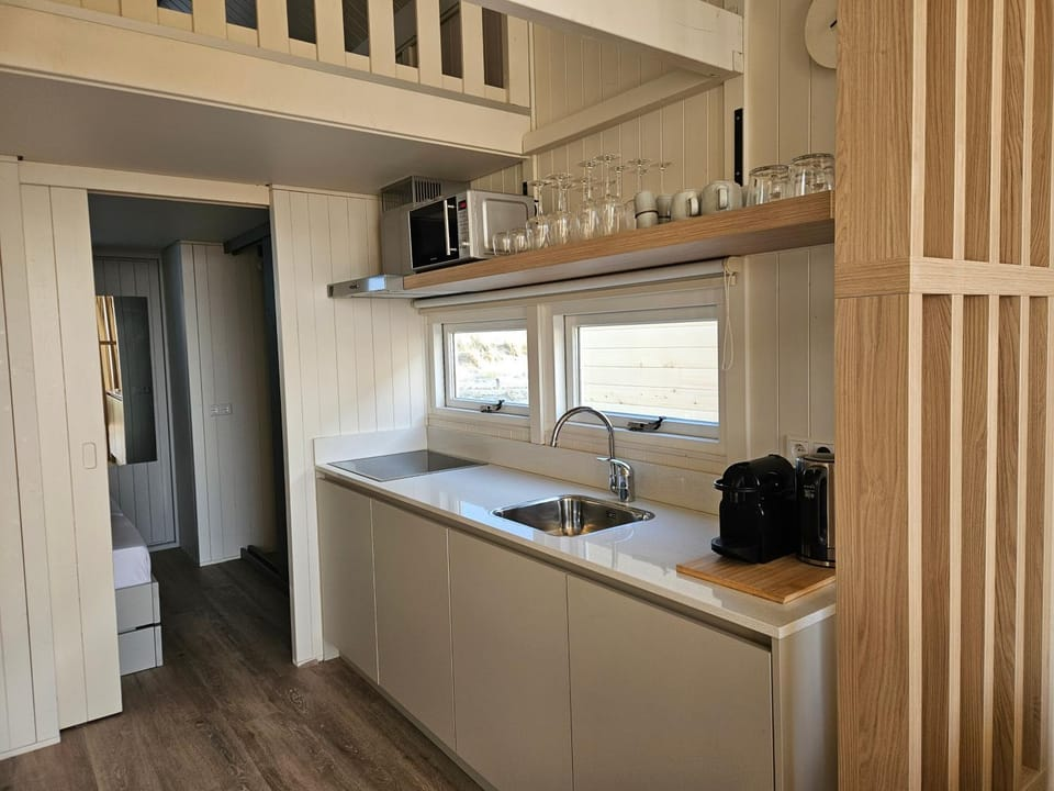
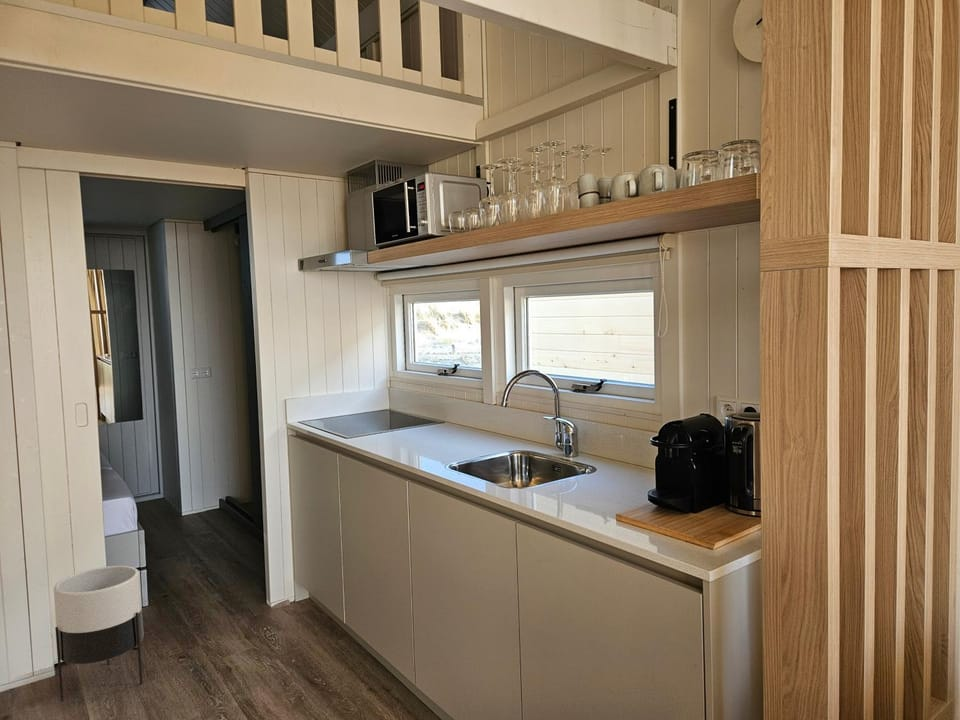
+ planter [53,565,145,702]
